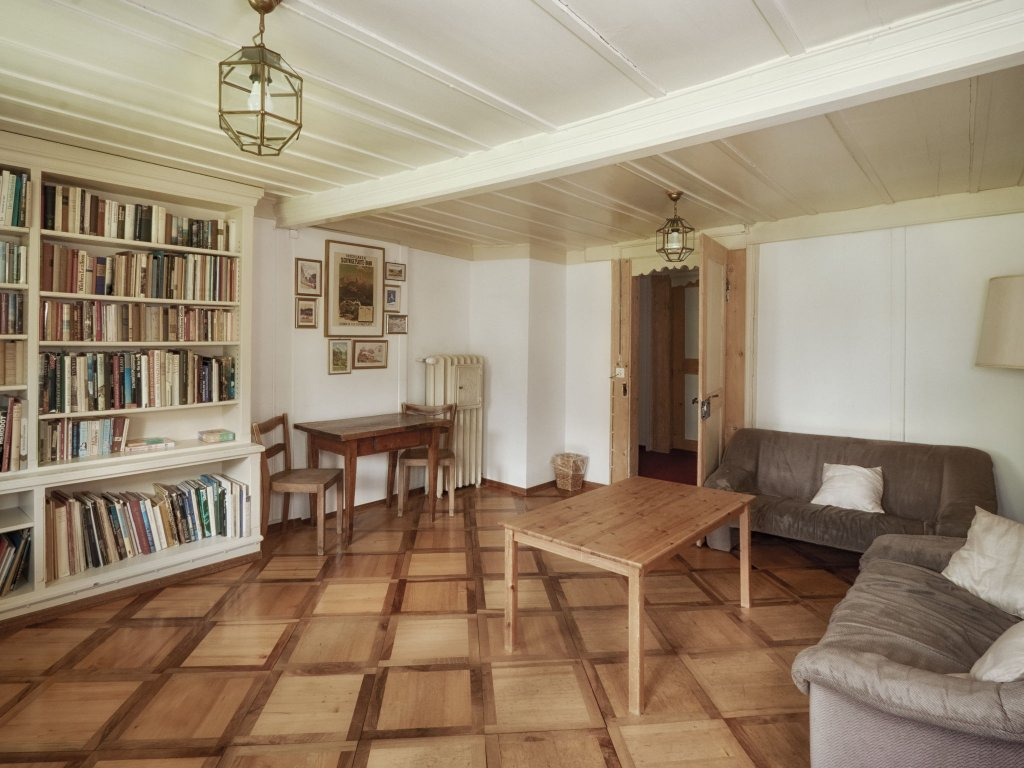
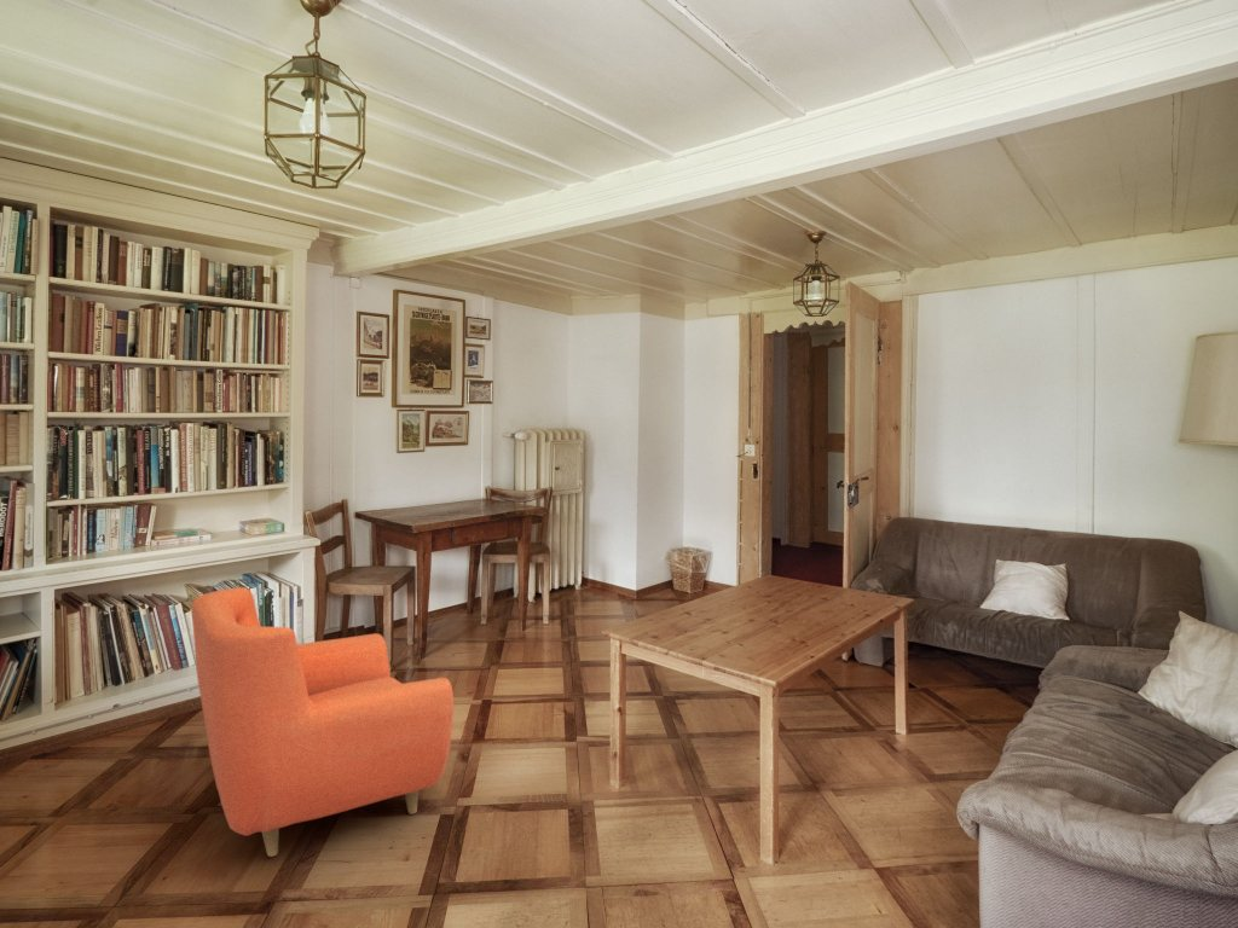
+ armchair [191,586,455,858]
